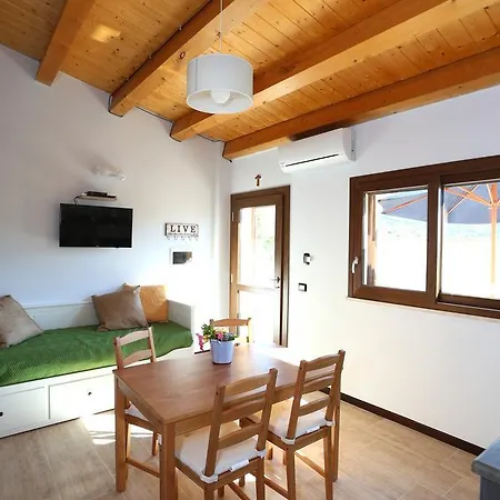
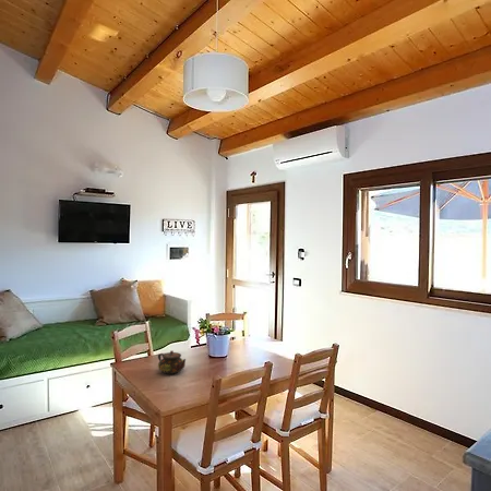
+ teapot [157,349,187,375]
